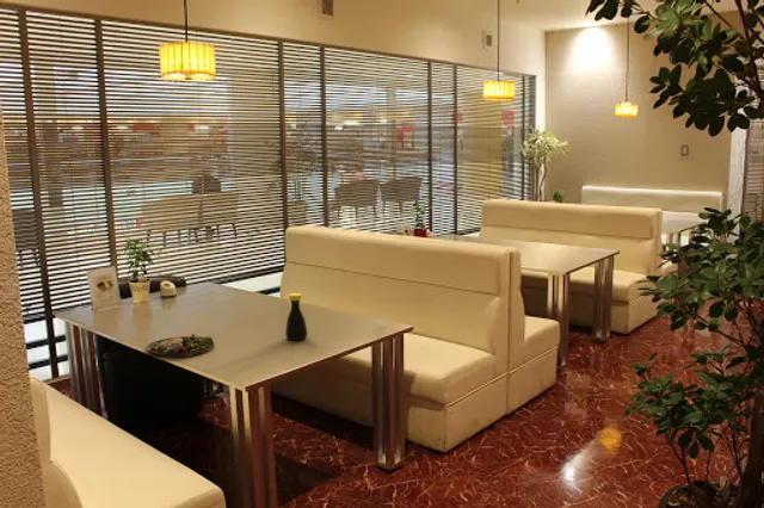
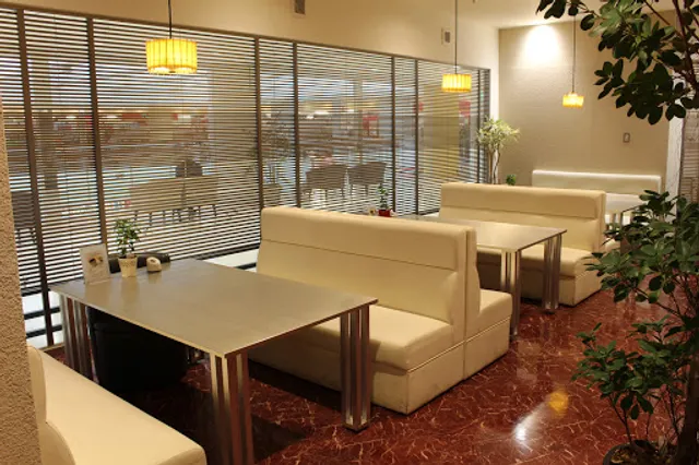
- dinner plate [146,333,216,359]
- bottle [284,292,308,341]
